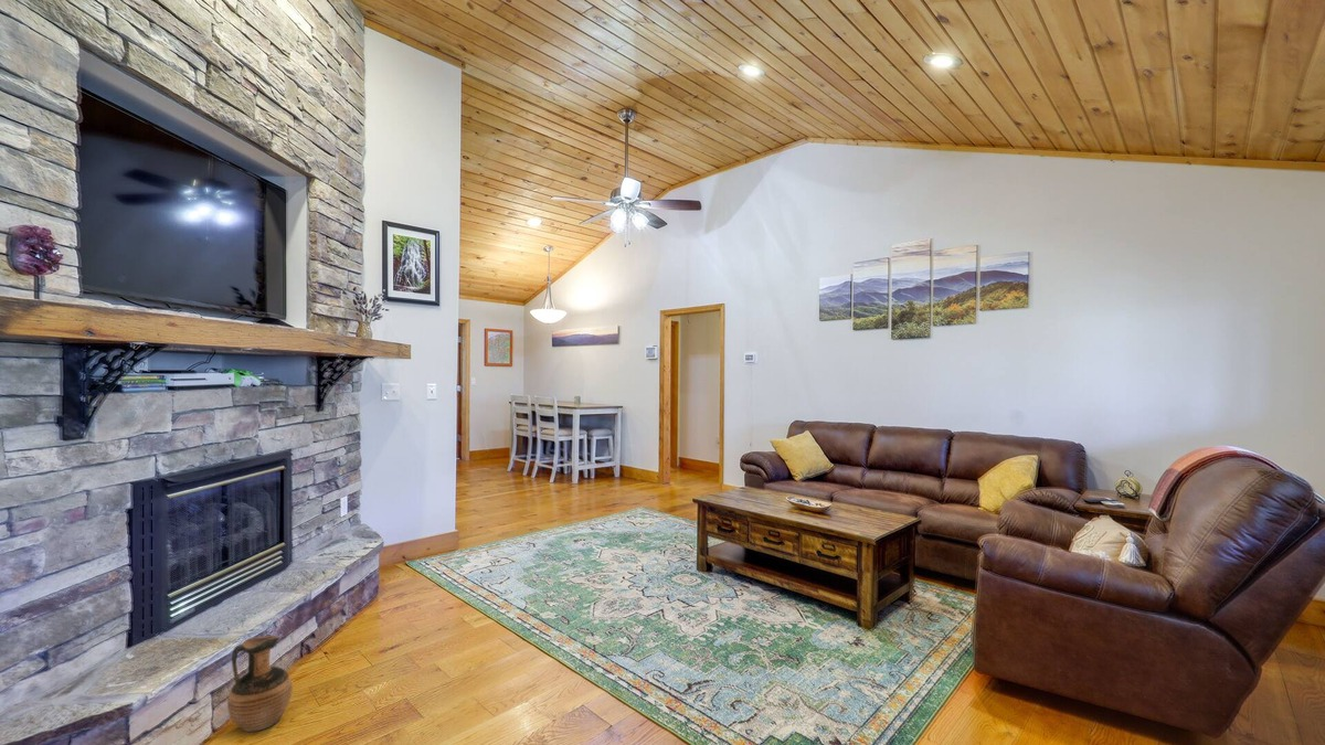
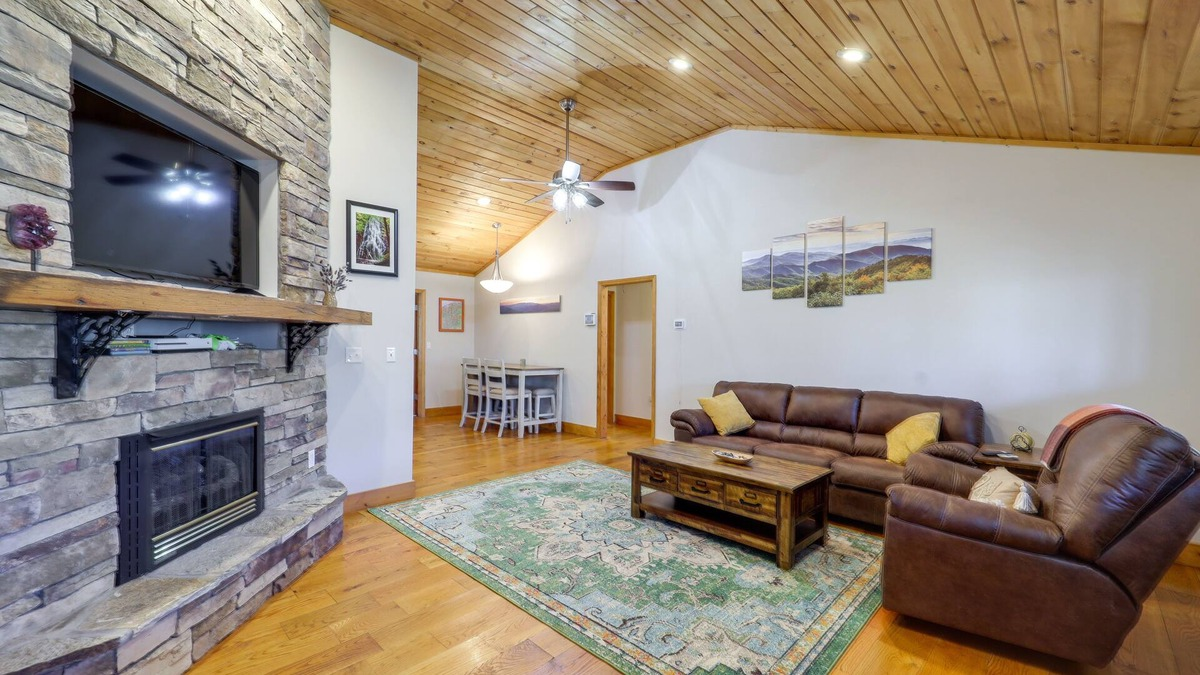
- ceramic jug [226,635,294,733]
